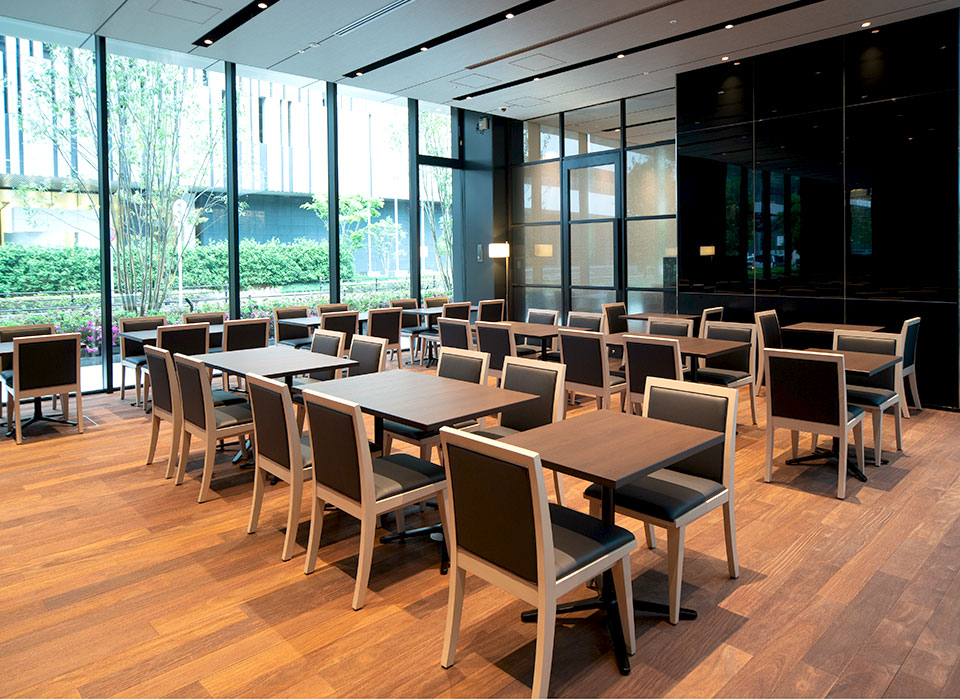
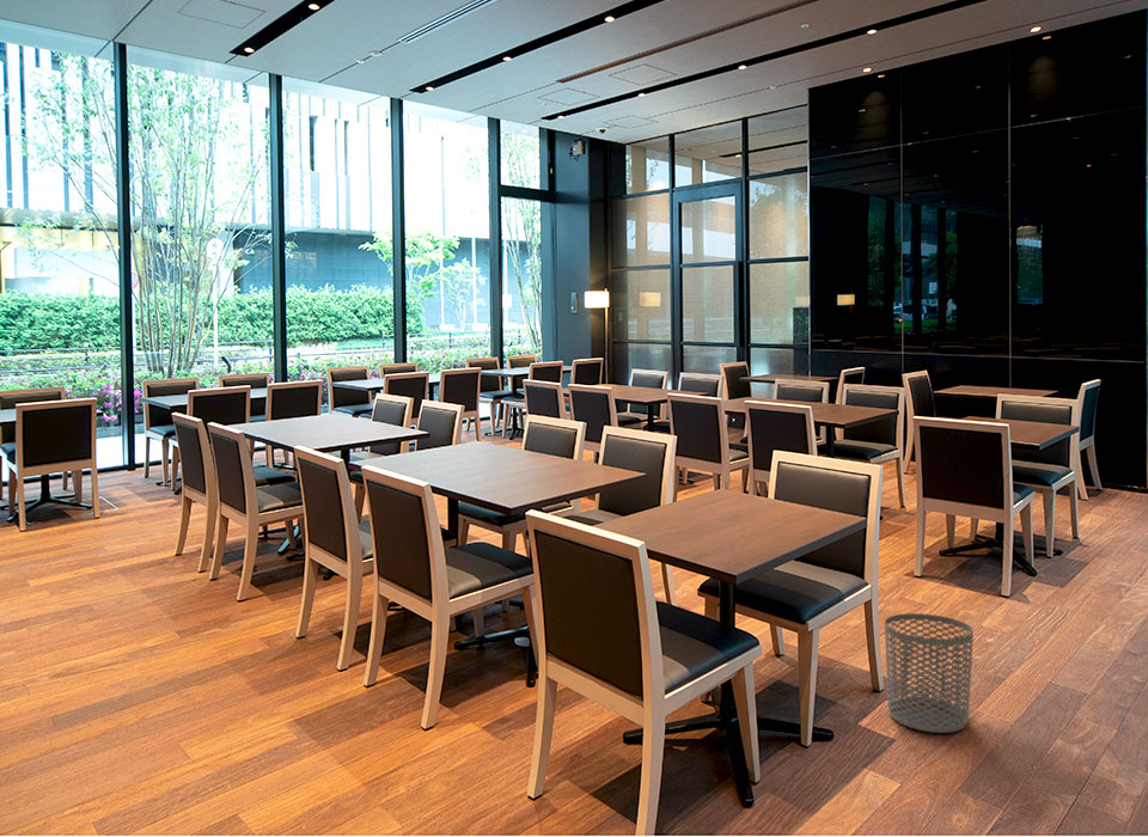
+ waste bin [884,612,975,734]
